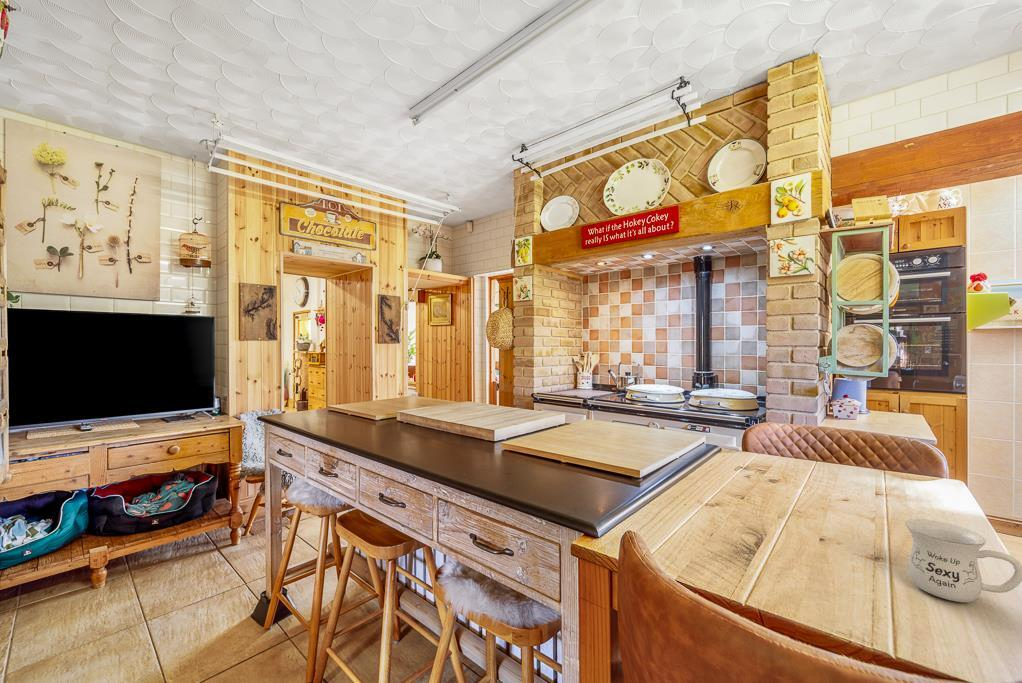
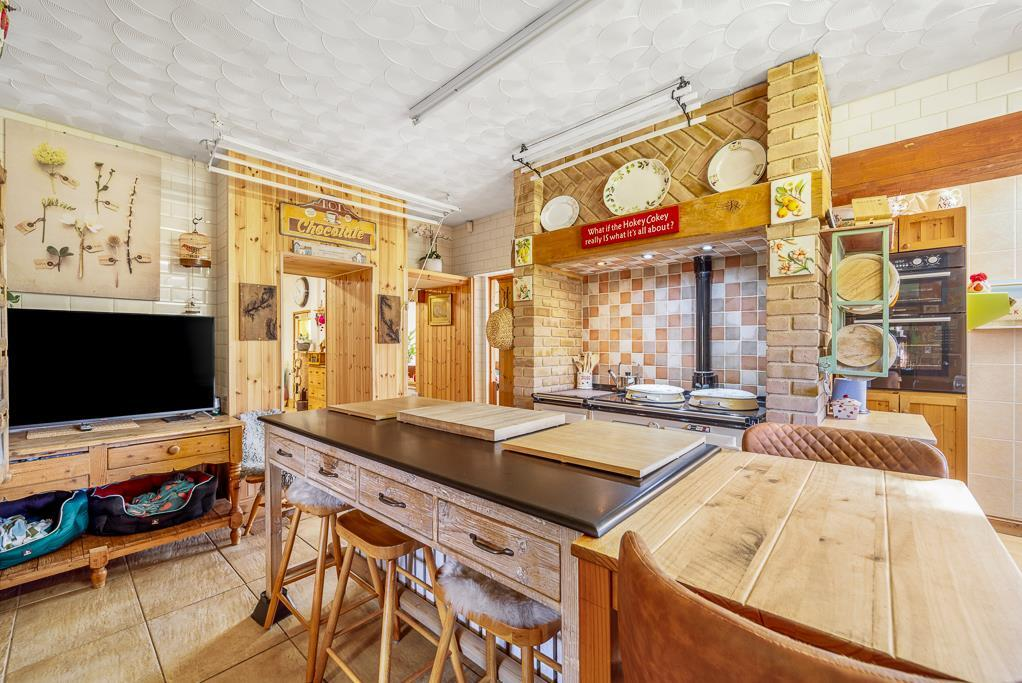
- mug [904,518,1022,604]
